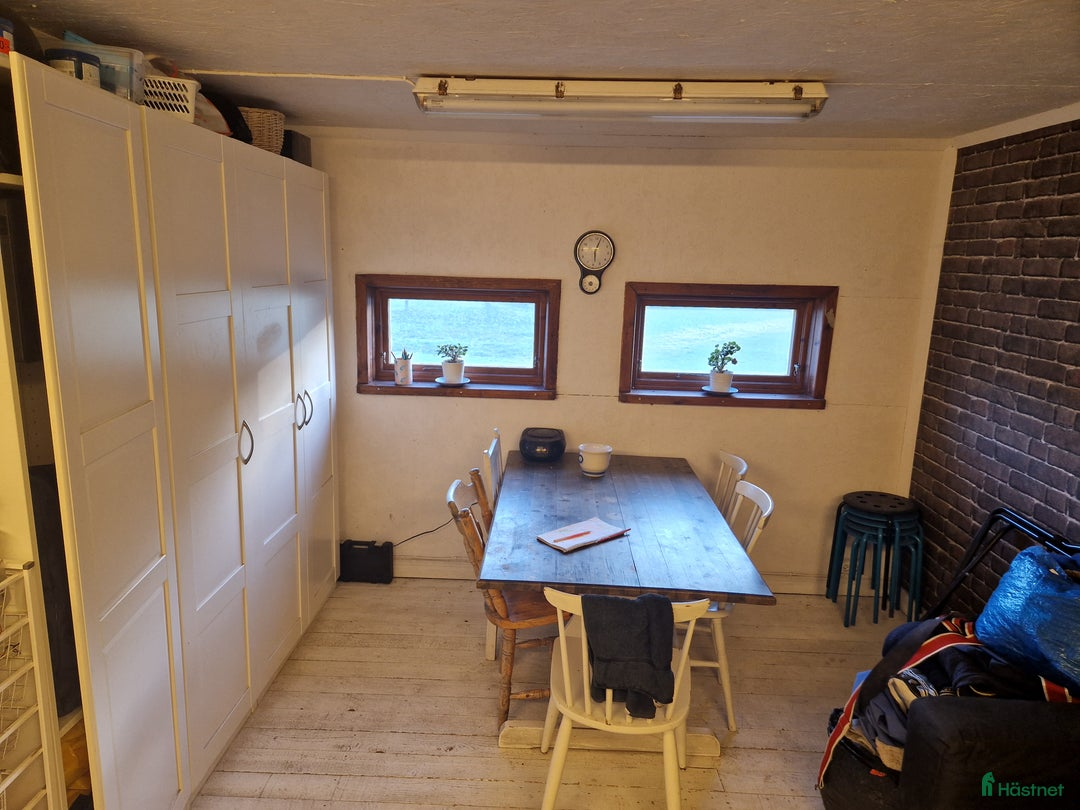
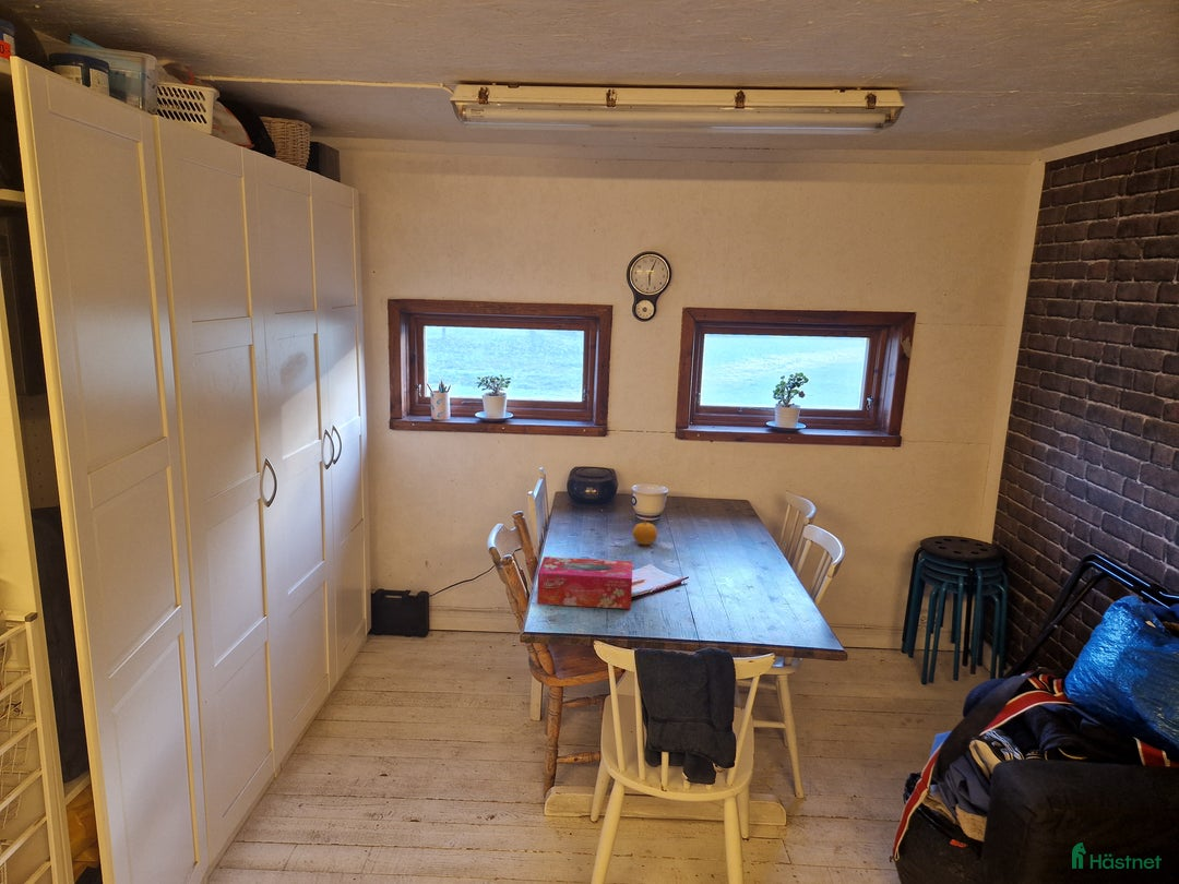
+ tissue box [536,556,634,610]
+ fruit [632,517,658,546]
